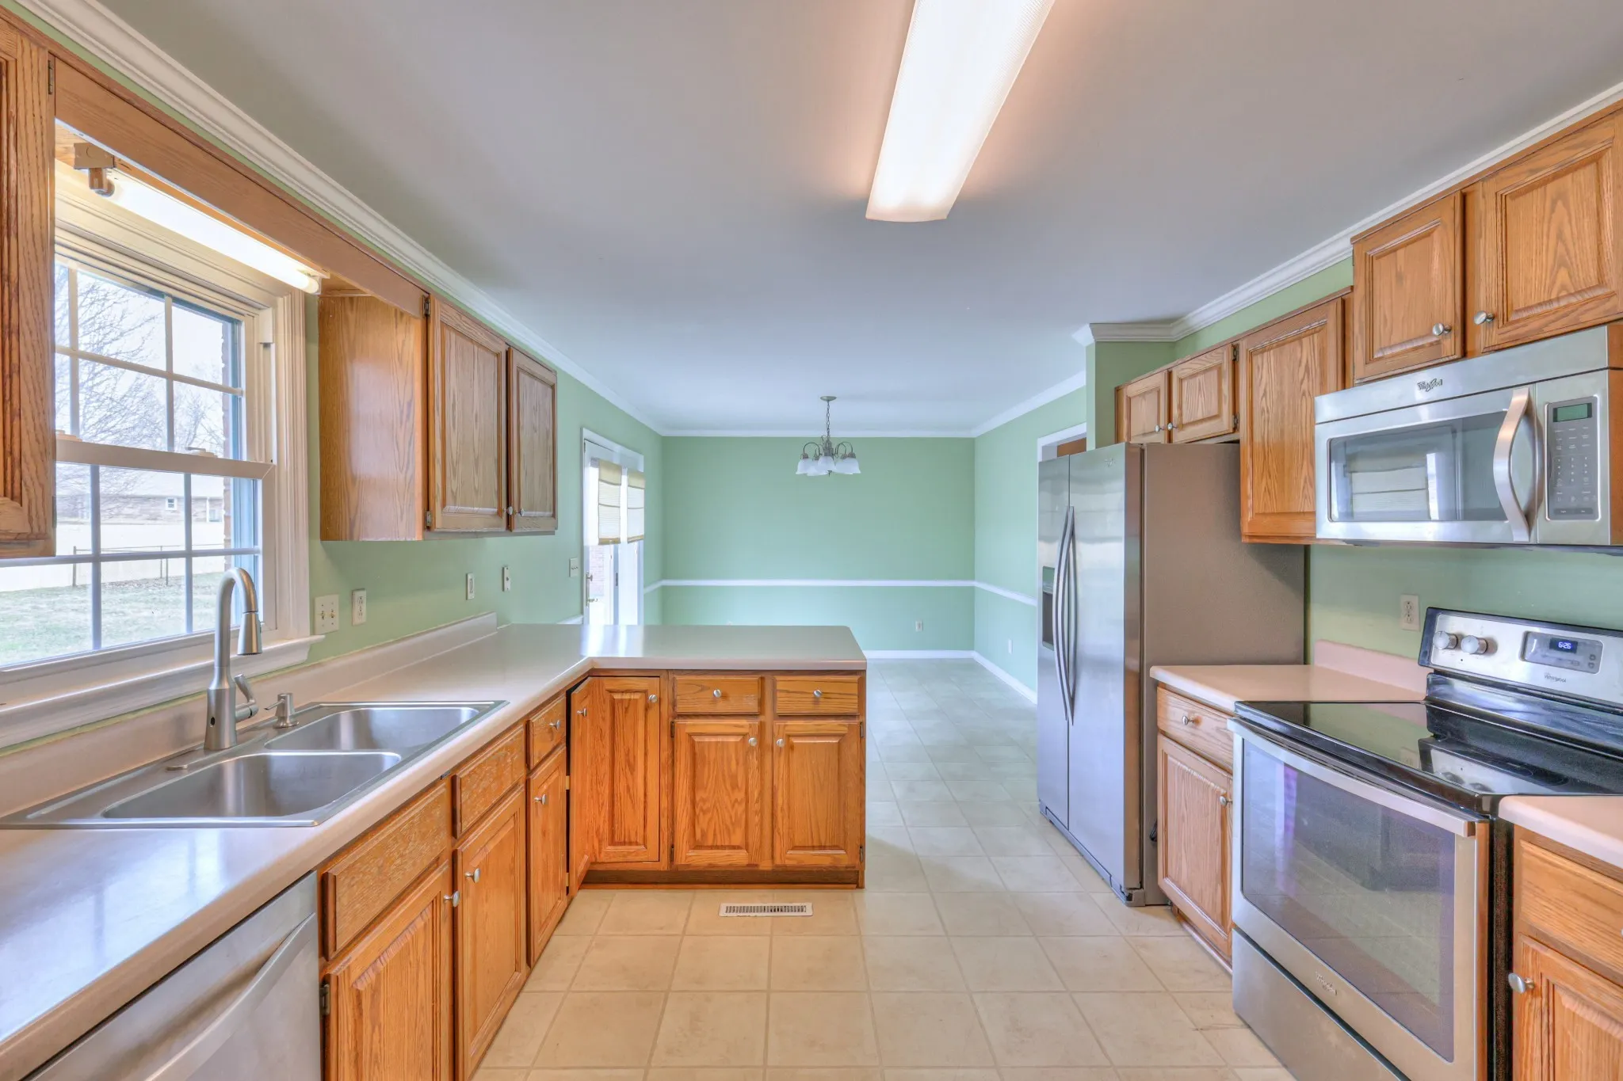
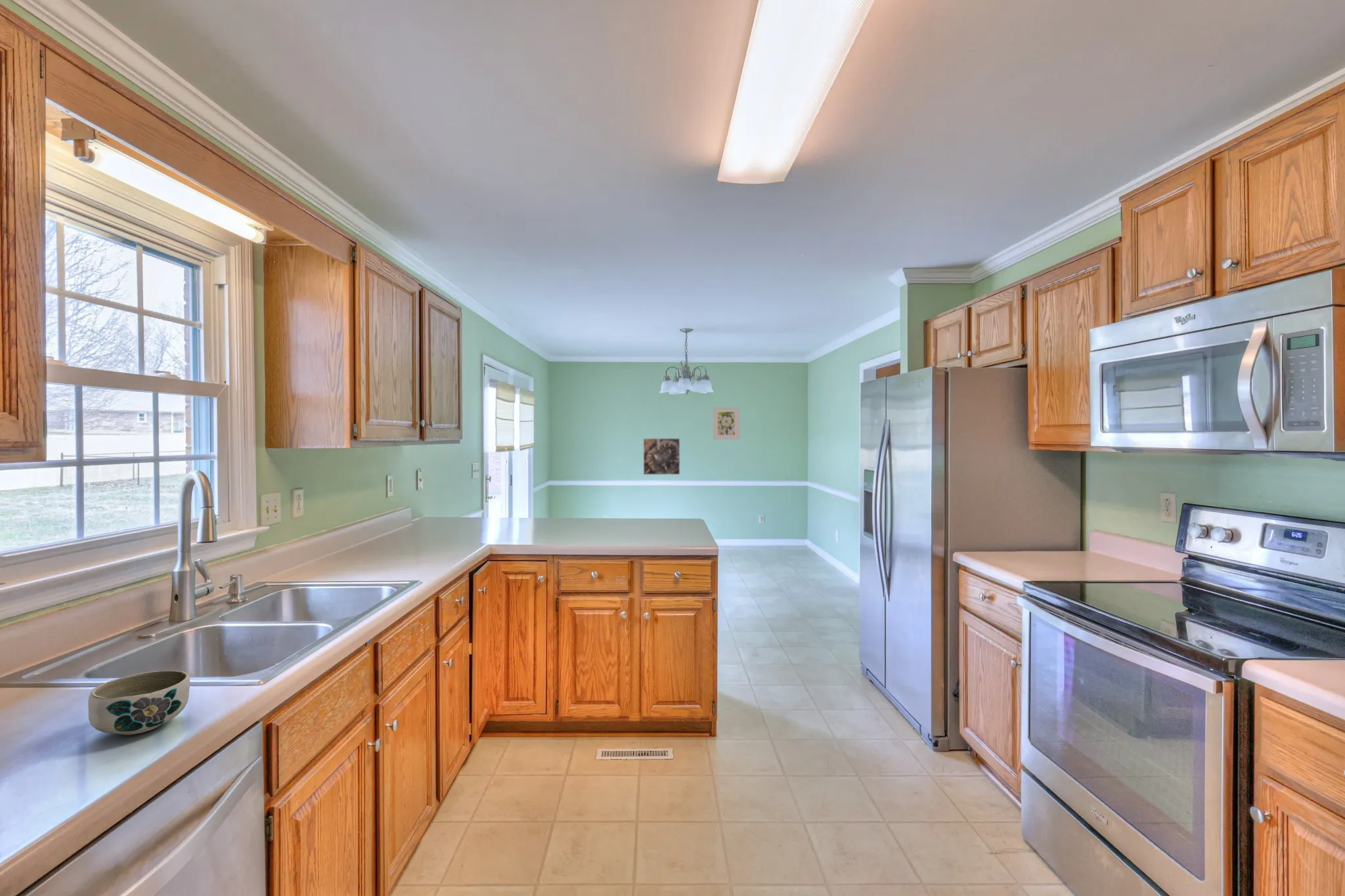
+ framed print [643,438,680,475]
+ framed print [713,406,740,440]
+ bowl [87,670,190,735]
